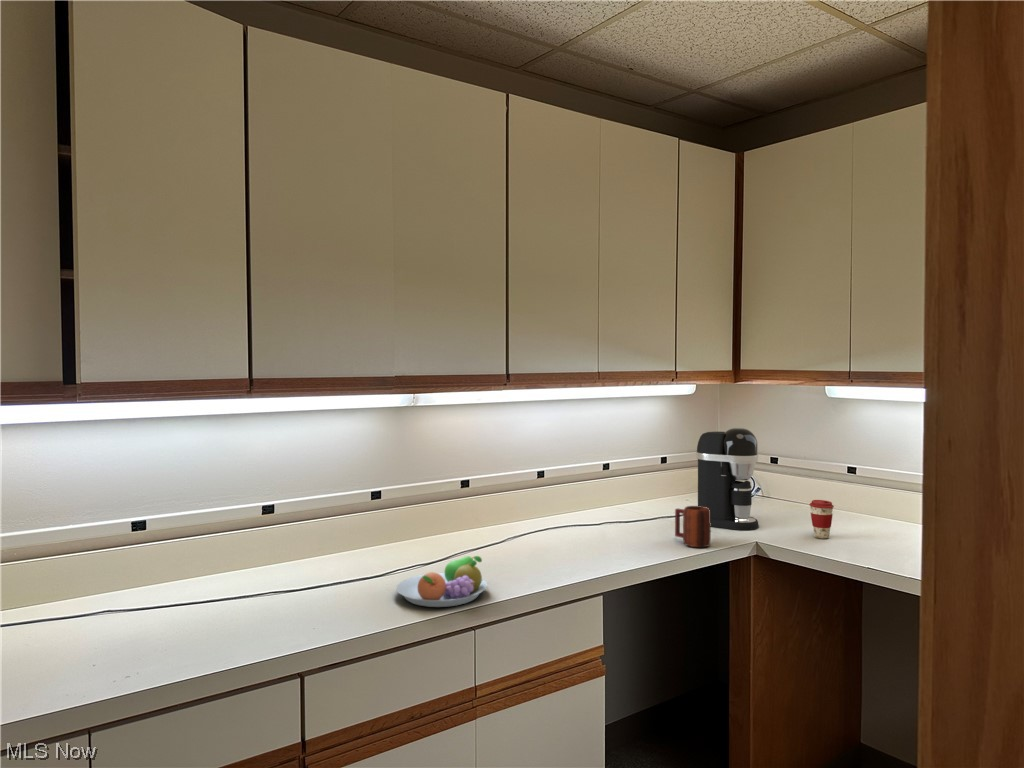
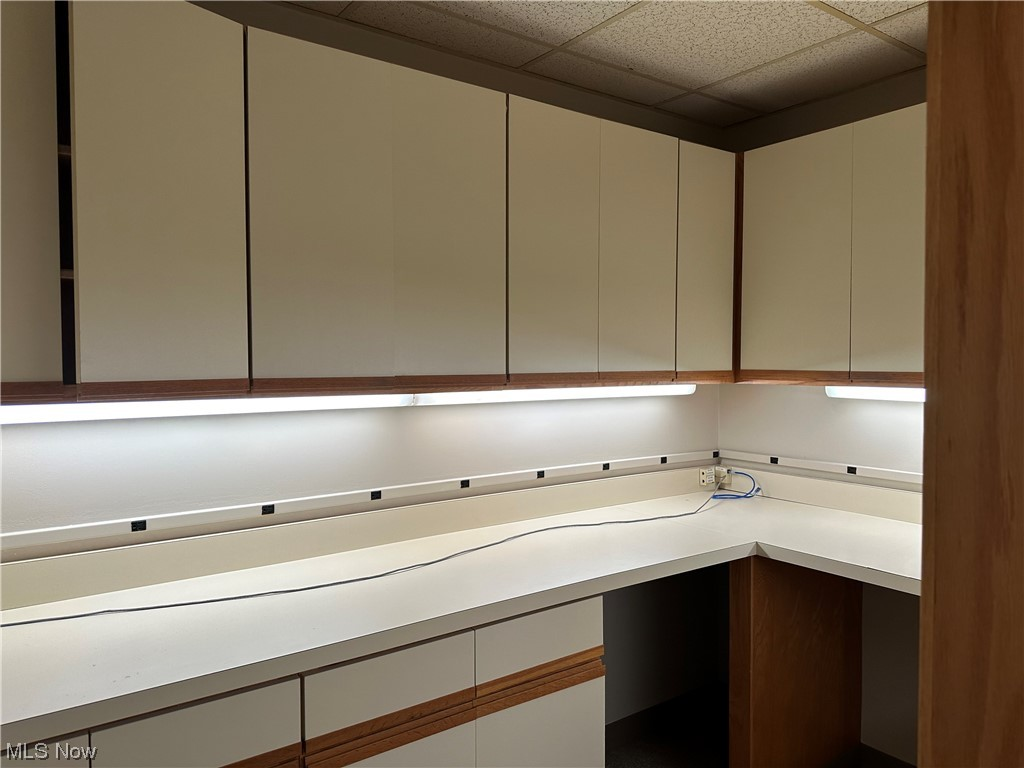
- coffee maker [695,427,760,531]
- fruit bowl [395,555,488,608]
- coffee cup [809,499,835,539]
- mug [674,505,712,548]
